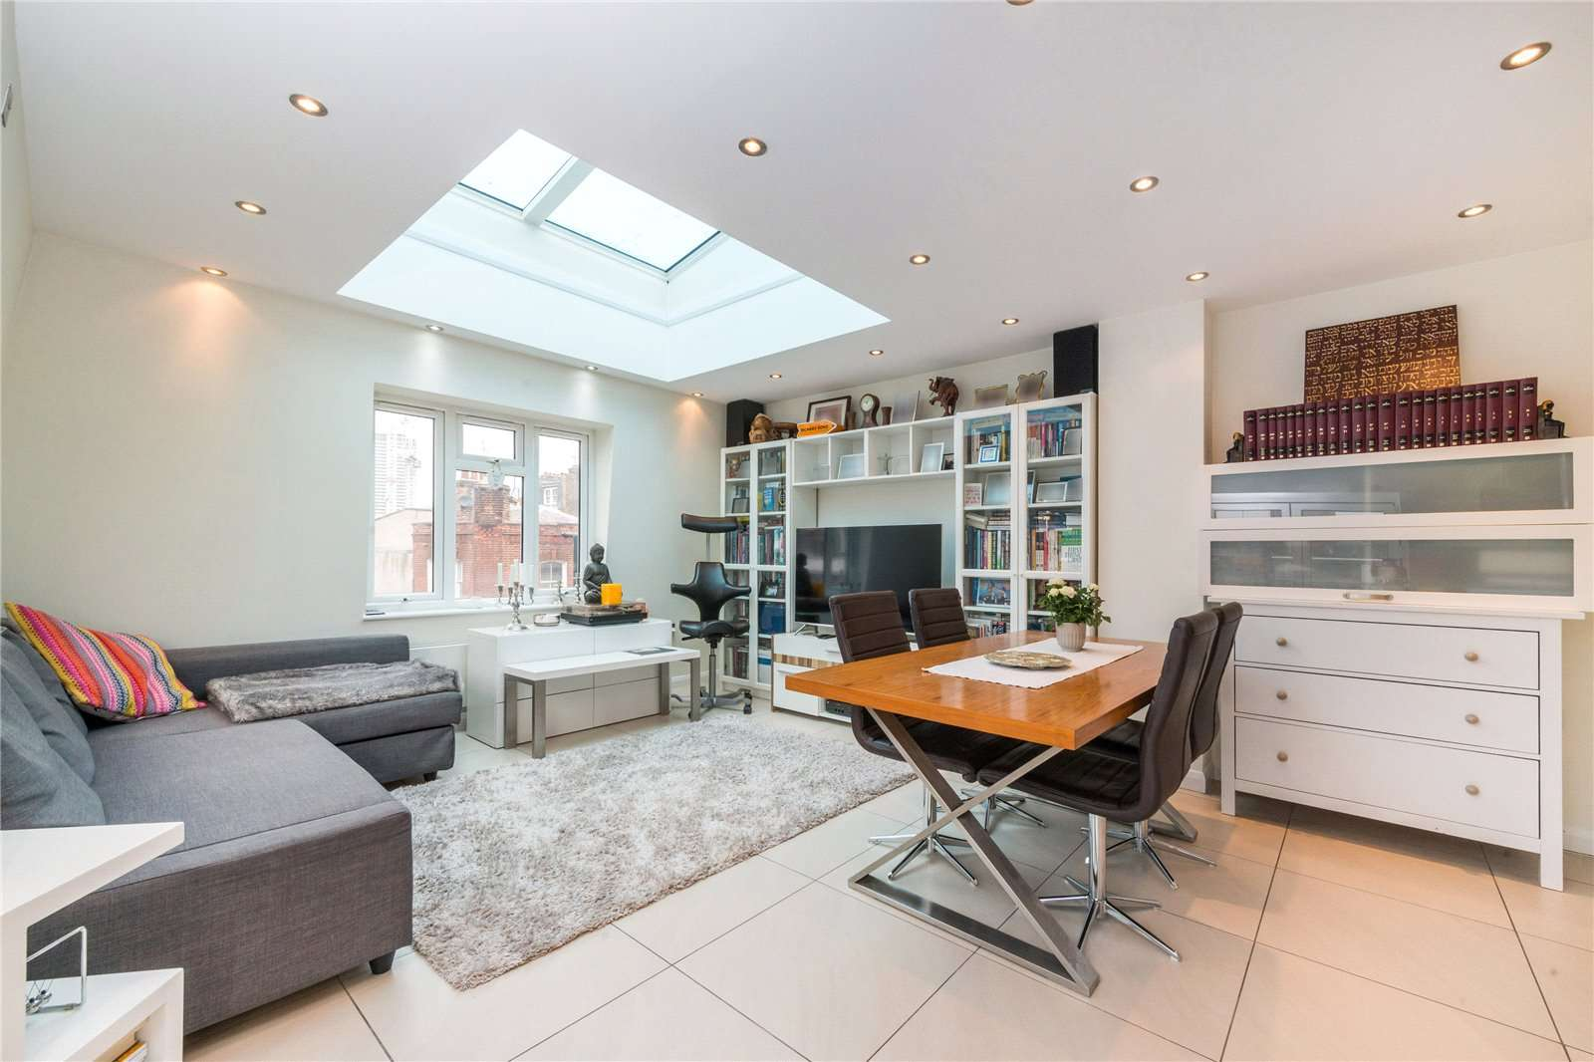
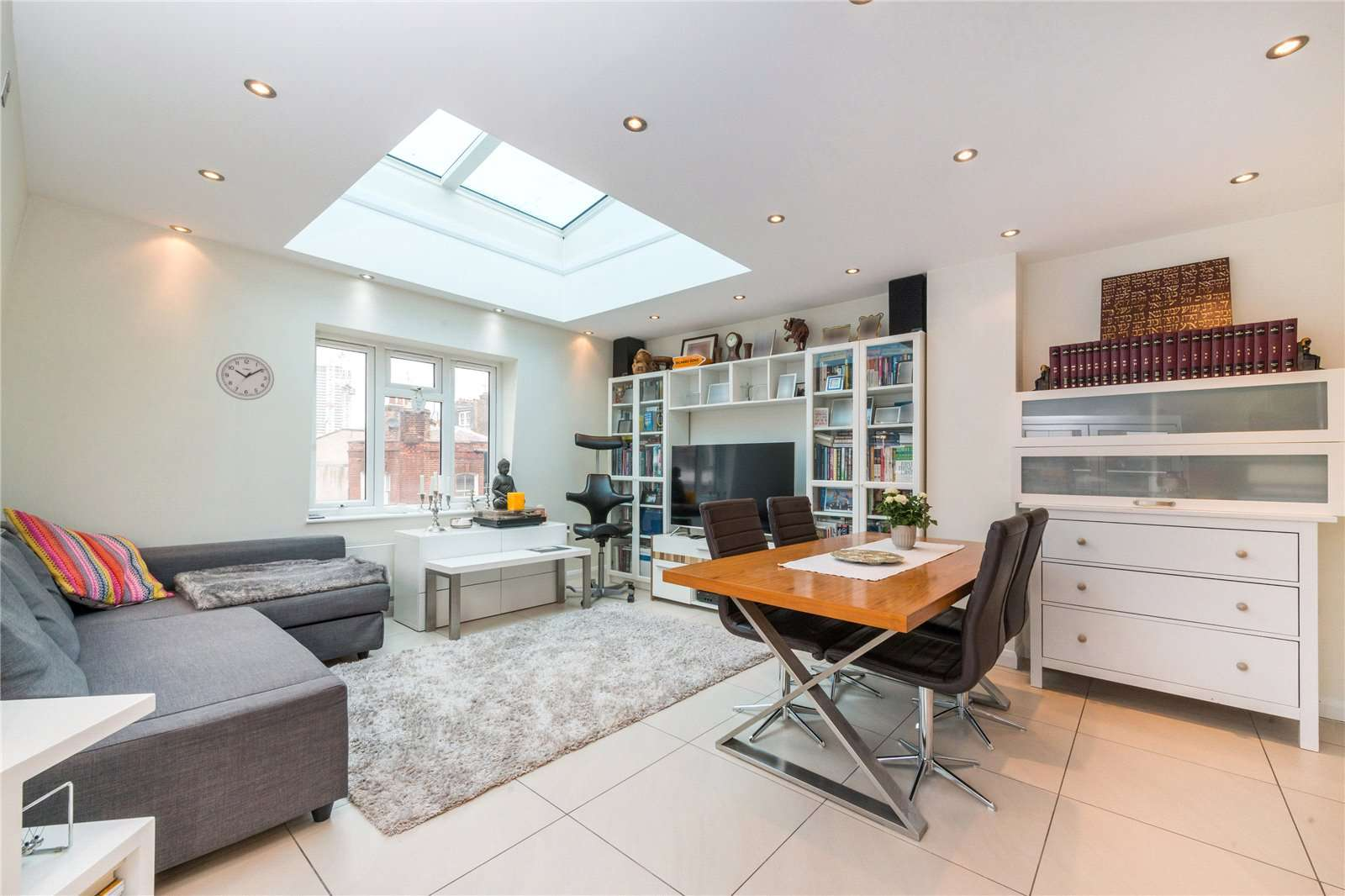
+ wall clock [215,353,275,401]
